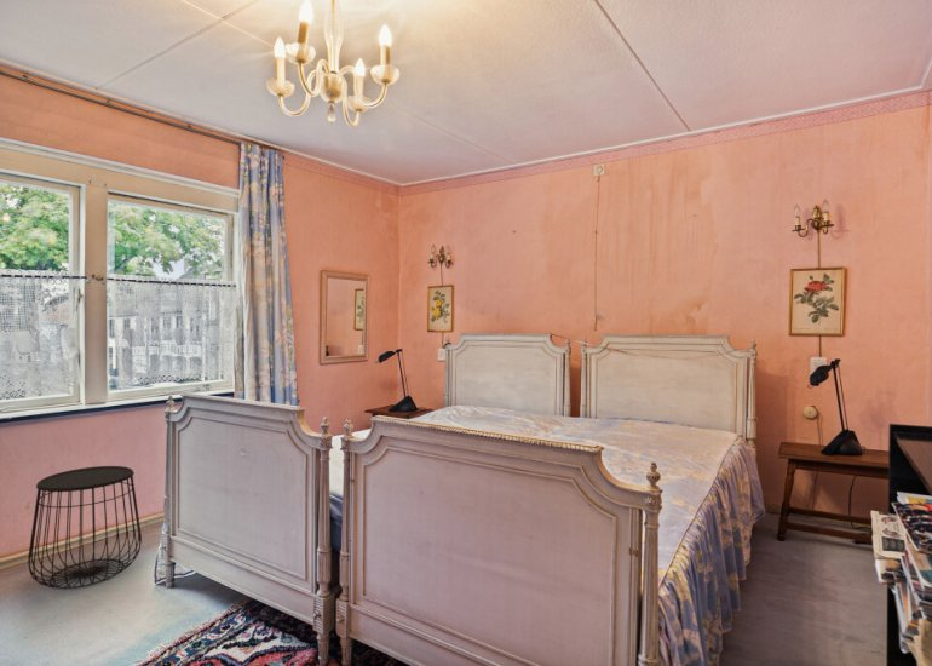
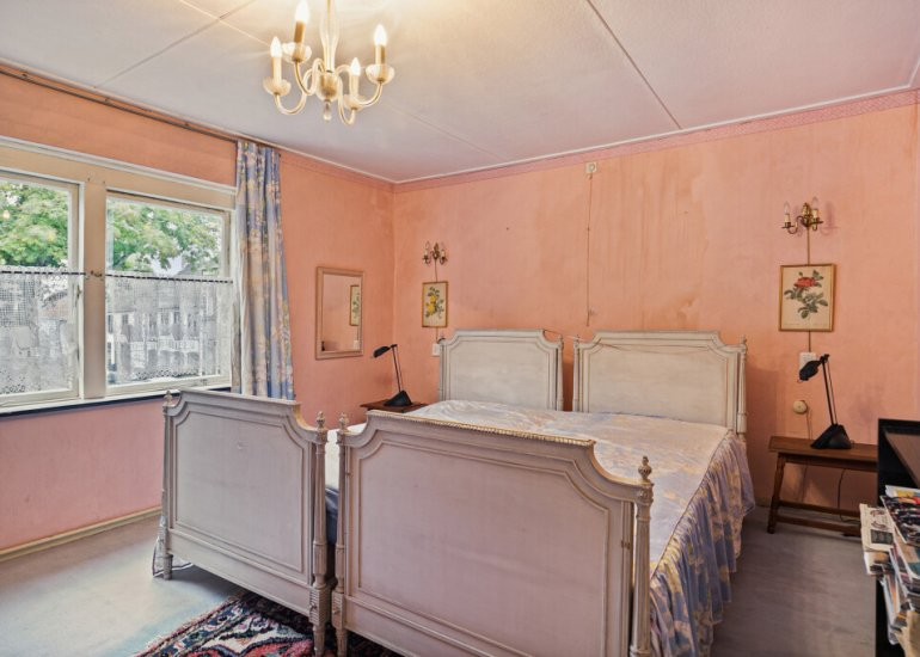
- side table [27,465,143,590]
